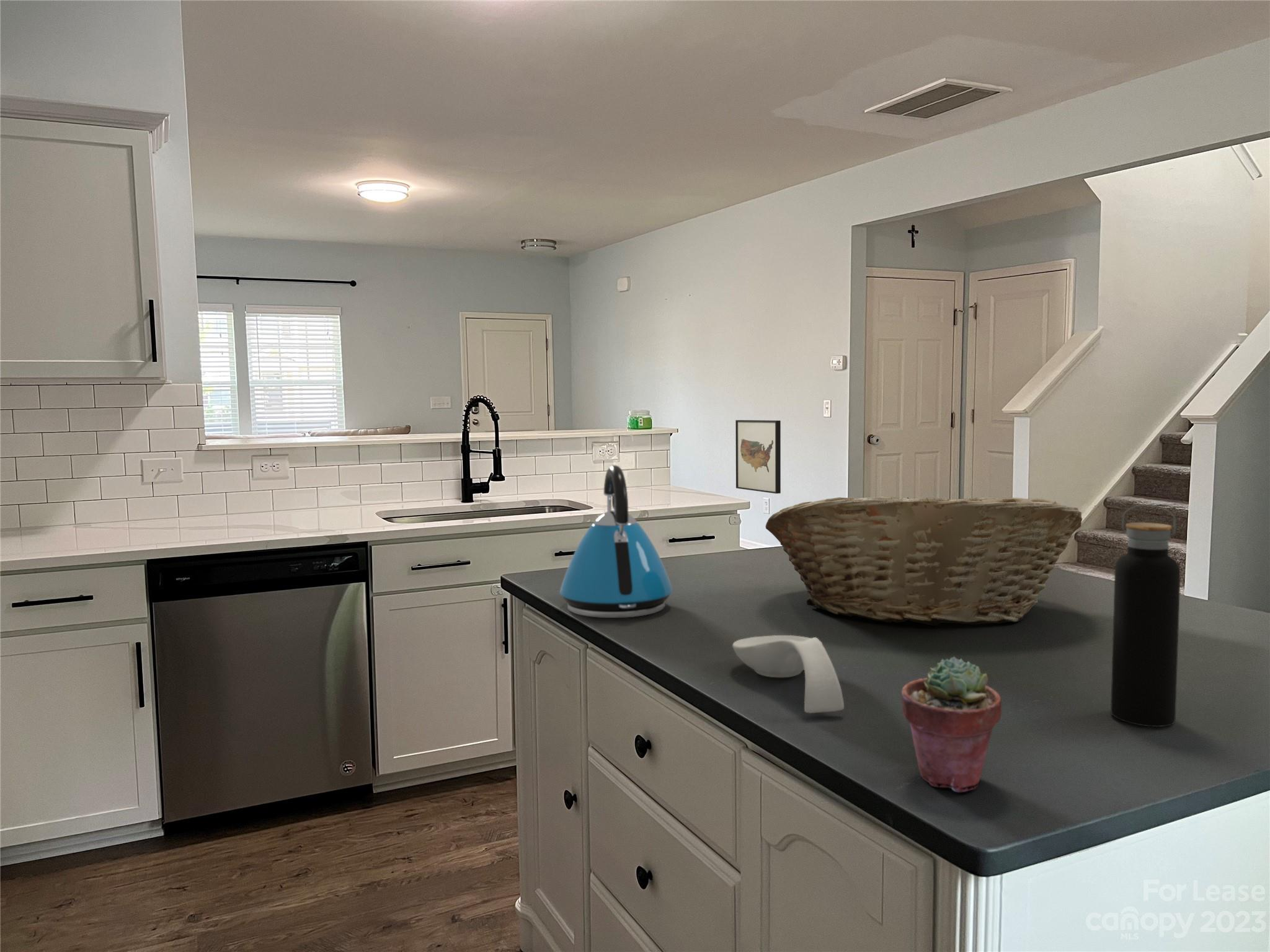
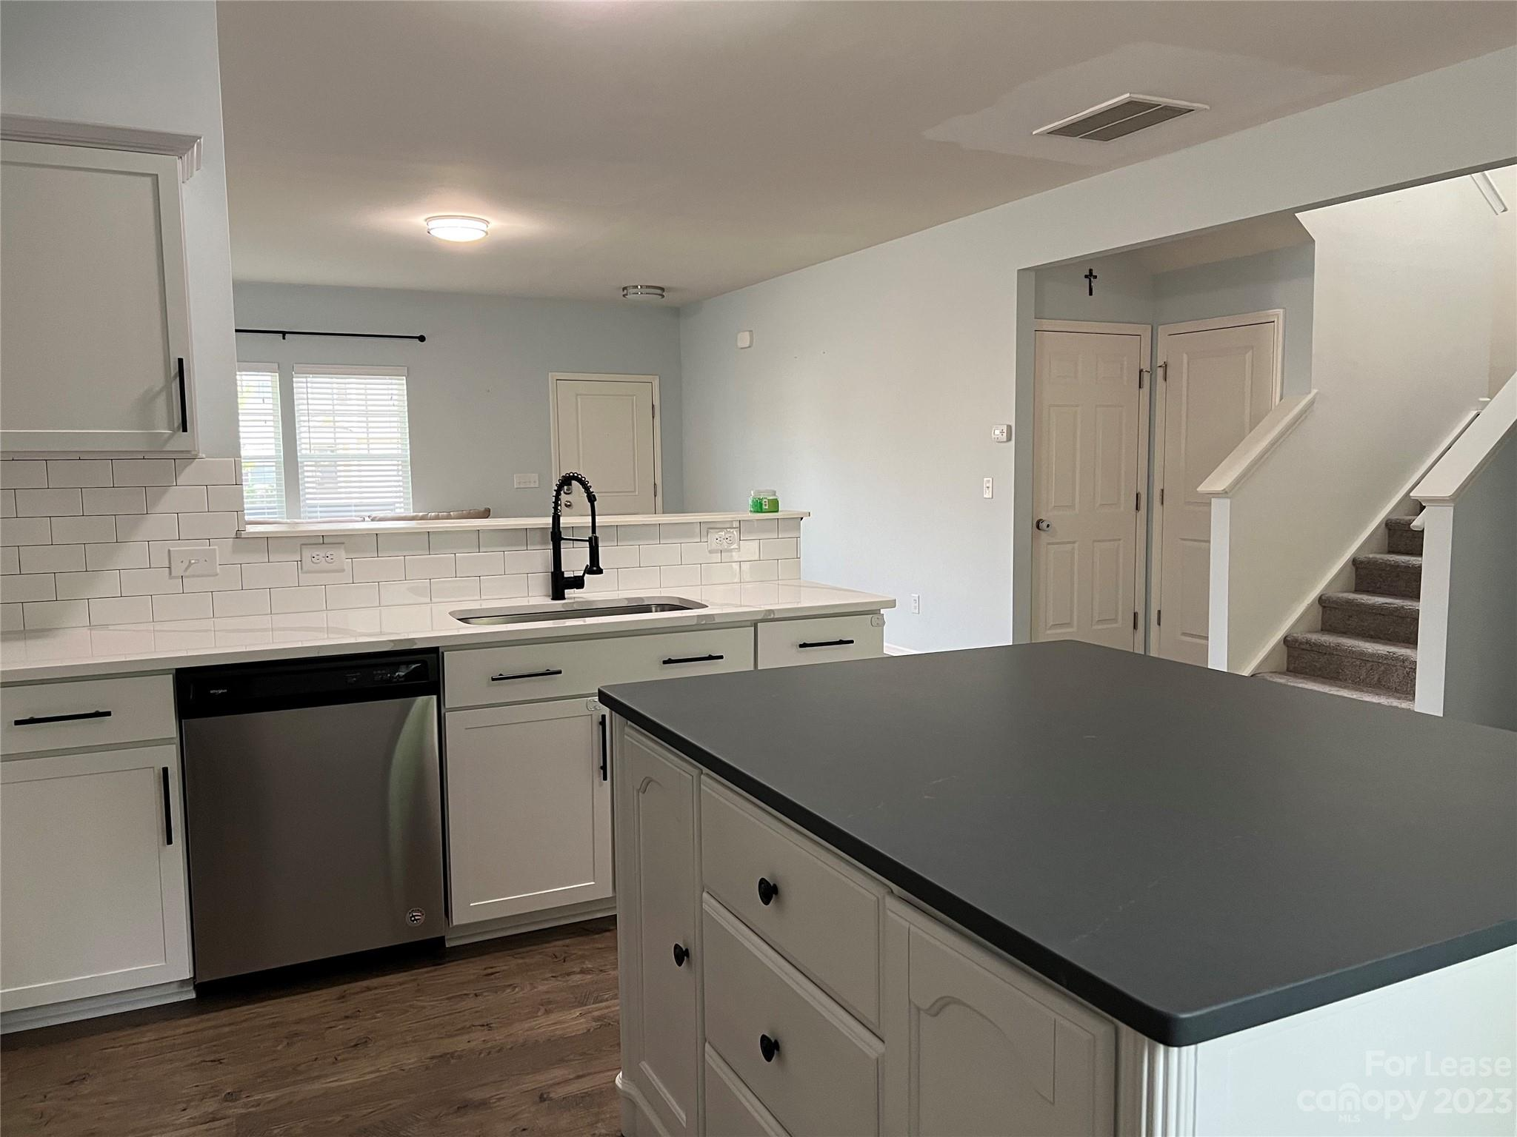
- wall art [735,420,781,494]
- water bottle [1110,504,1181,728]
- kettle [559,464,673,619]
- spoon rest [732,635,845,714]
- potted succulent [901,656,1002,793]
- fruit basket [765,496,1083,626]
